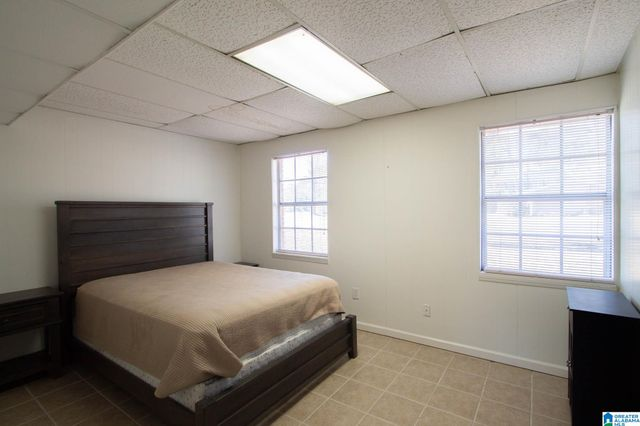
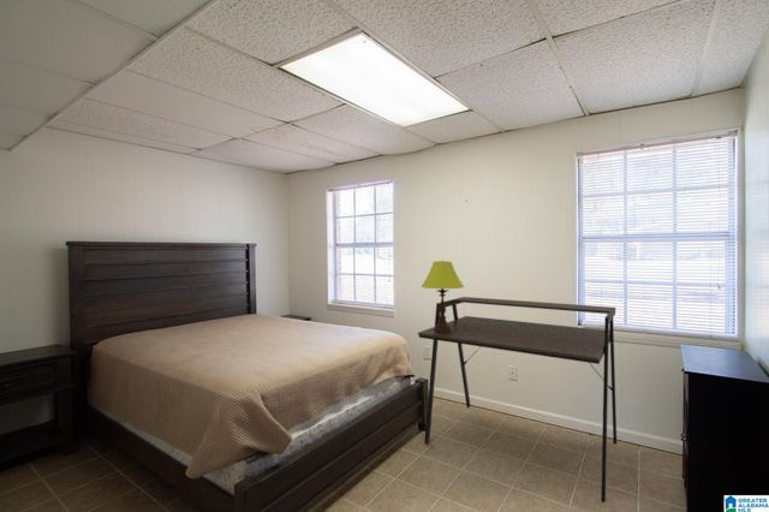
+ table lamp [421,260,465,333]
+ desk [417,296,618,504]
